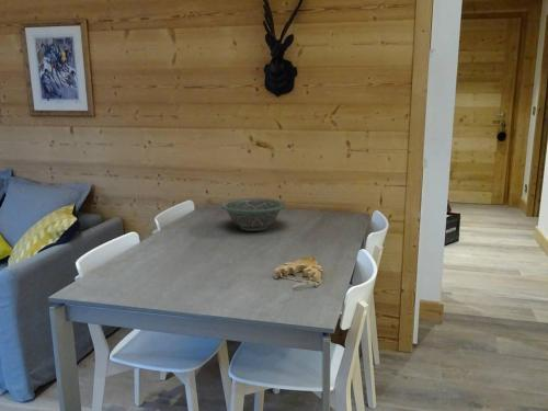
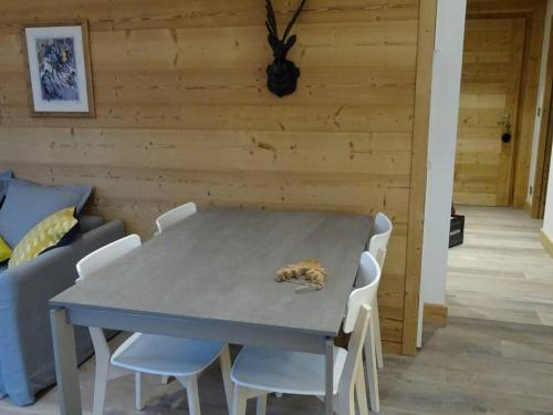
- decorative bowl [219,197,287,232]
